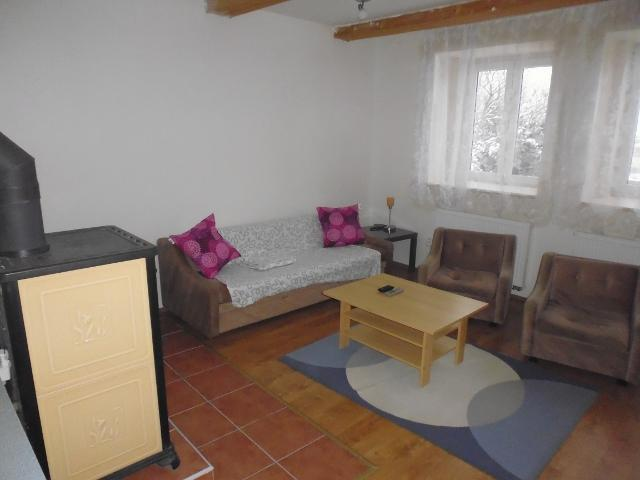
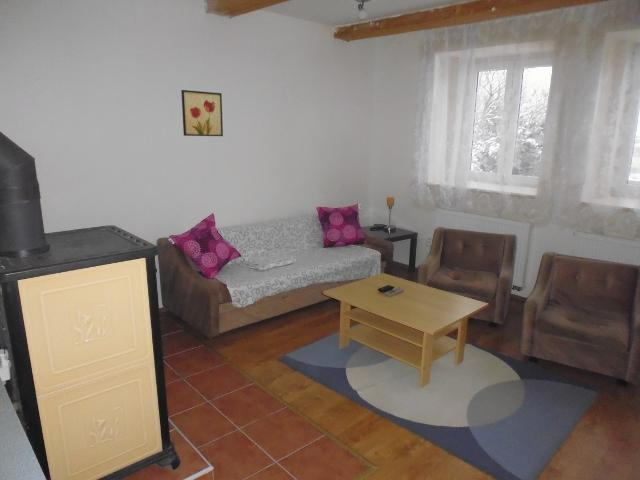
+ wall art [180,89,224,137]
